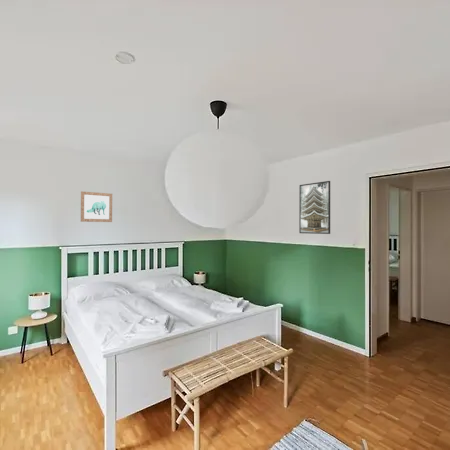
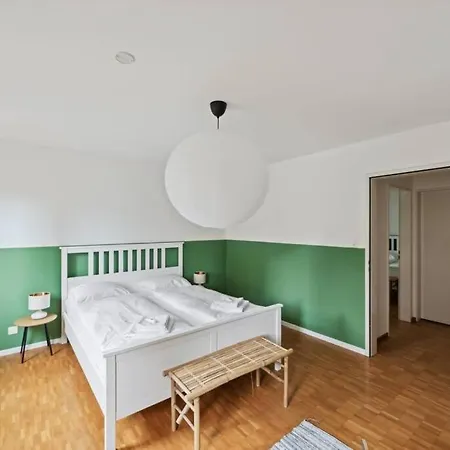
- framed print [298,180,331,235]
- wall art [80,190,113,223]
